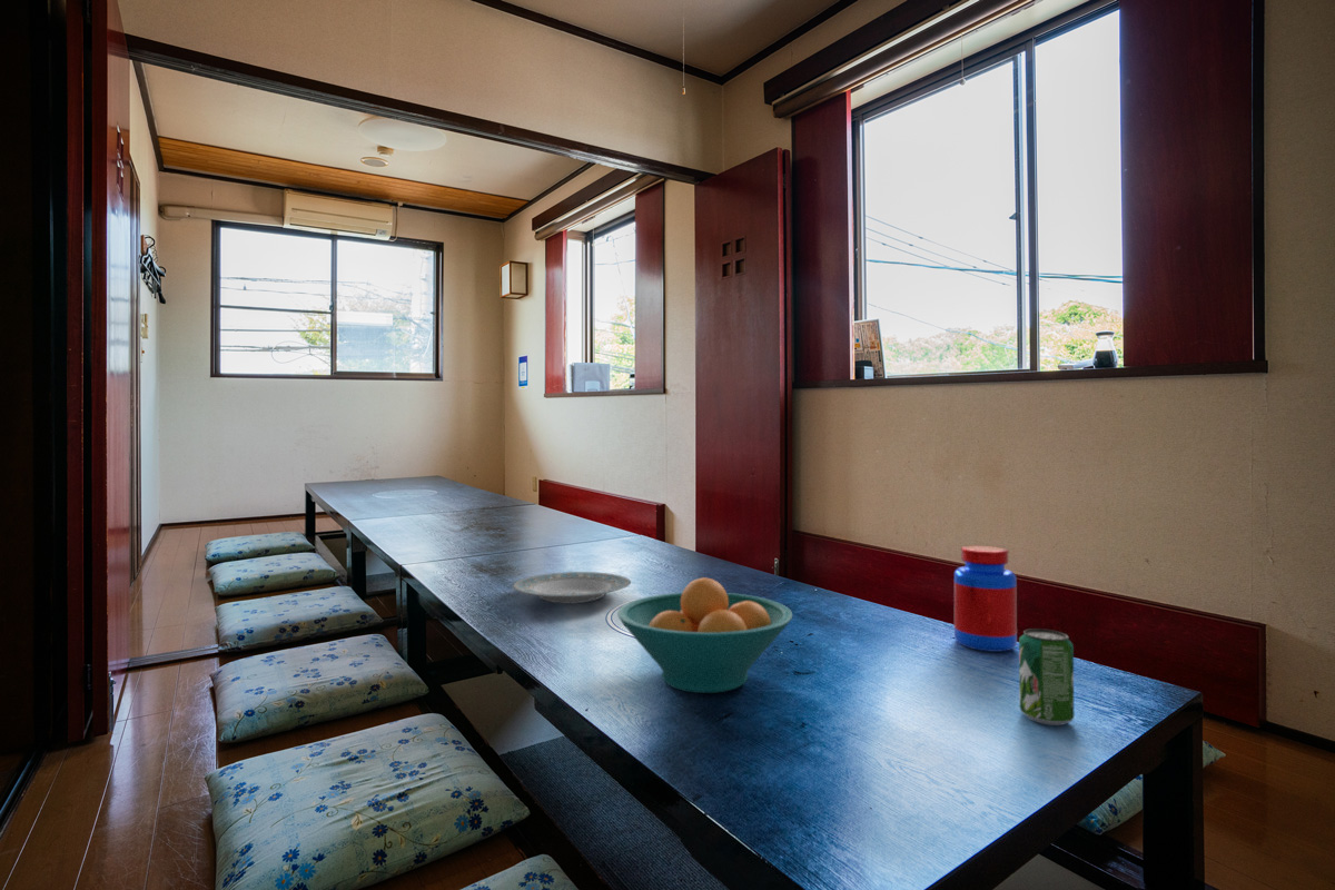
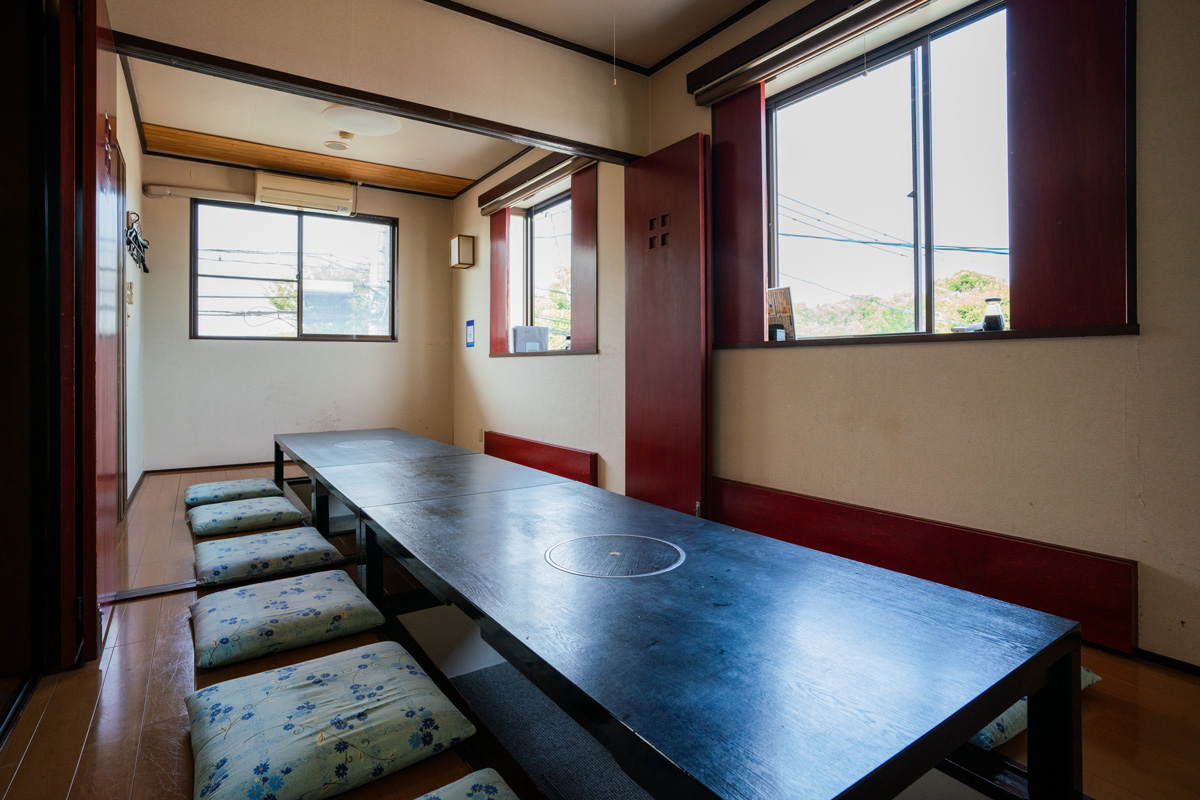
- plate [511,571,632,604]
- beverage can [1018,627,1075,726]
- fruit bowl [616,576,794,694]
- jar [952,544,1018,653]
